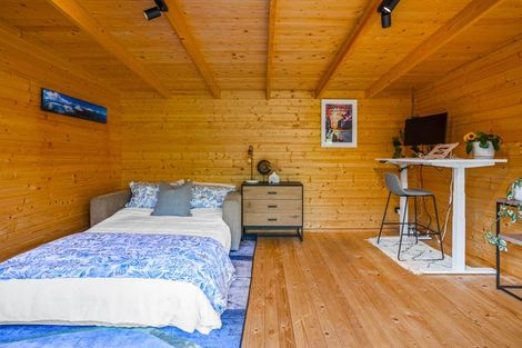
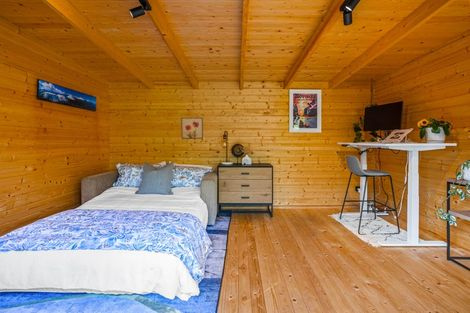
+ wall art [180,117,204,140]
